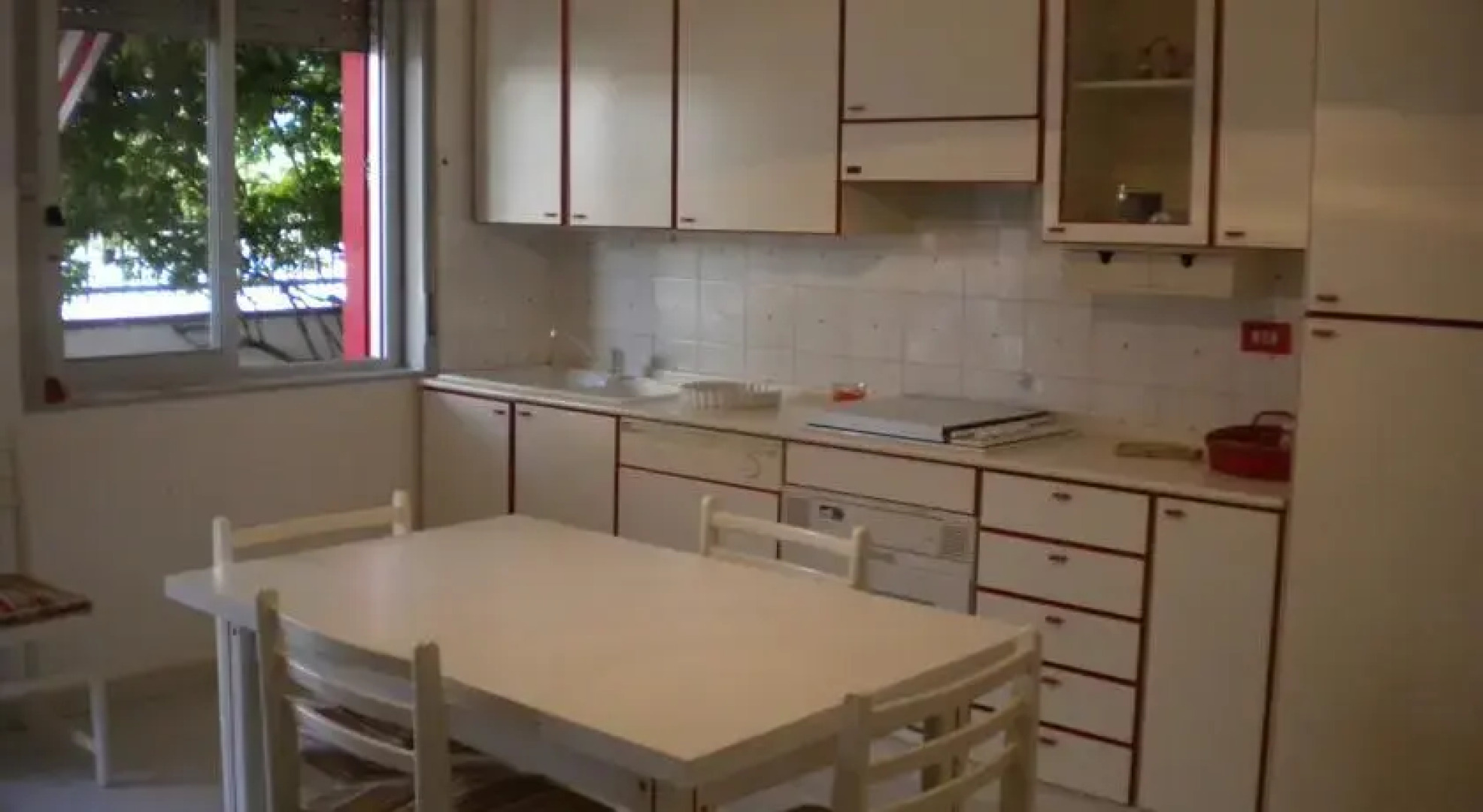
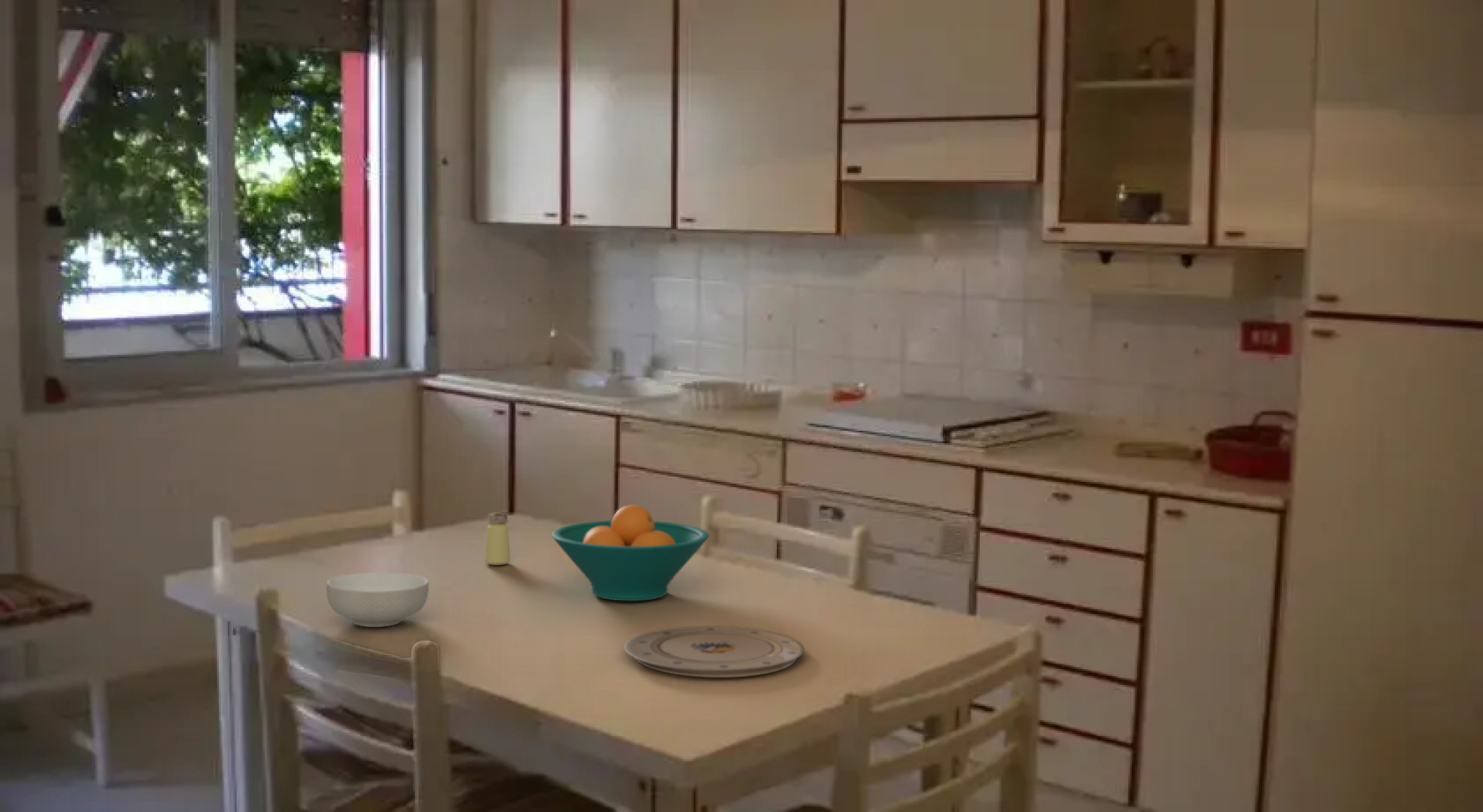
+ fruit bowl [551,504,710,601]
+ plate [623,626,805,678]
+ saltshaker [484,511,511,566]
+ cereal bowl [326,571,429,628]
